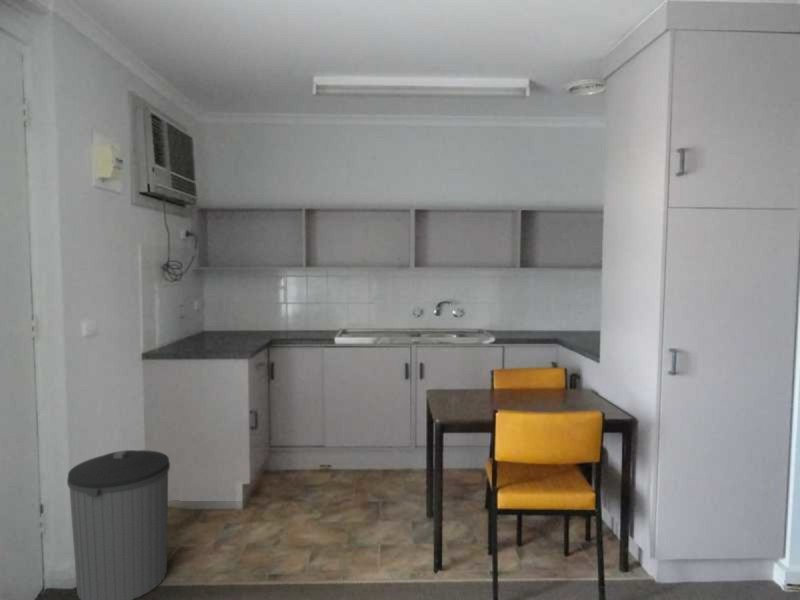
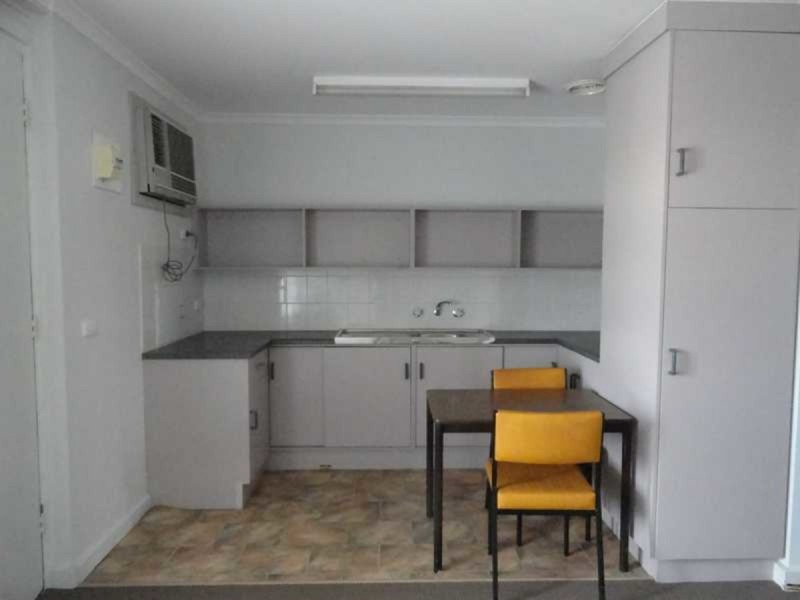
- trash can [66,449,171,600]
